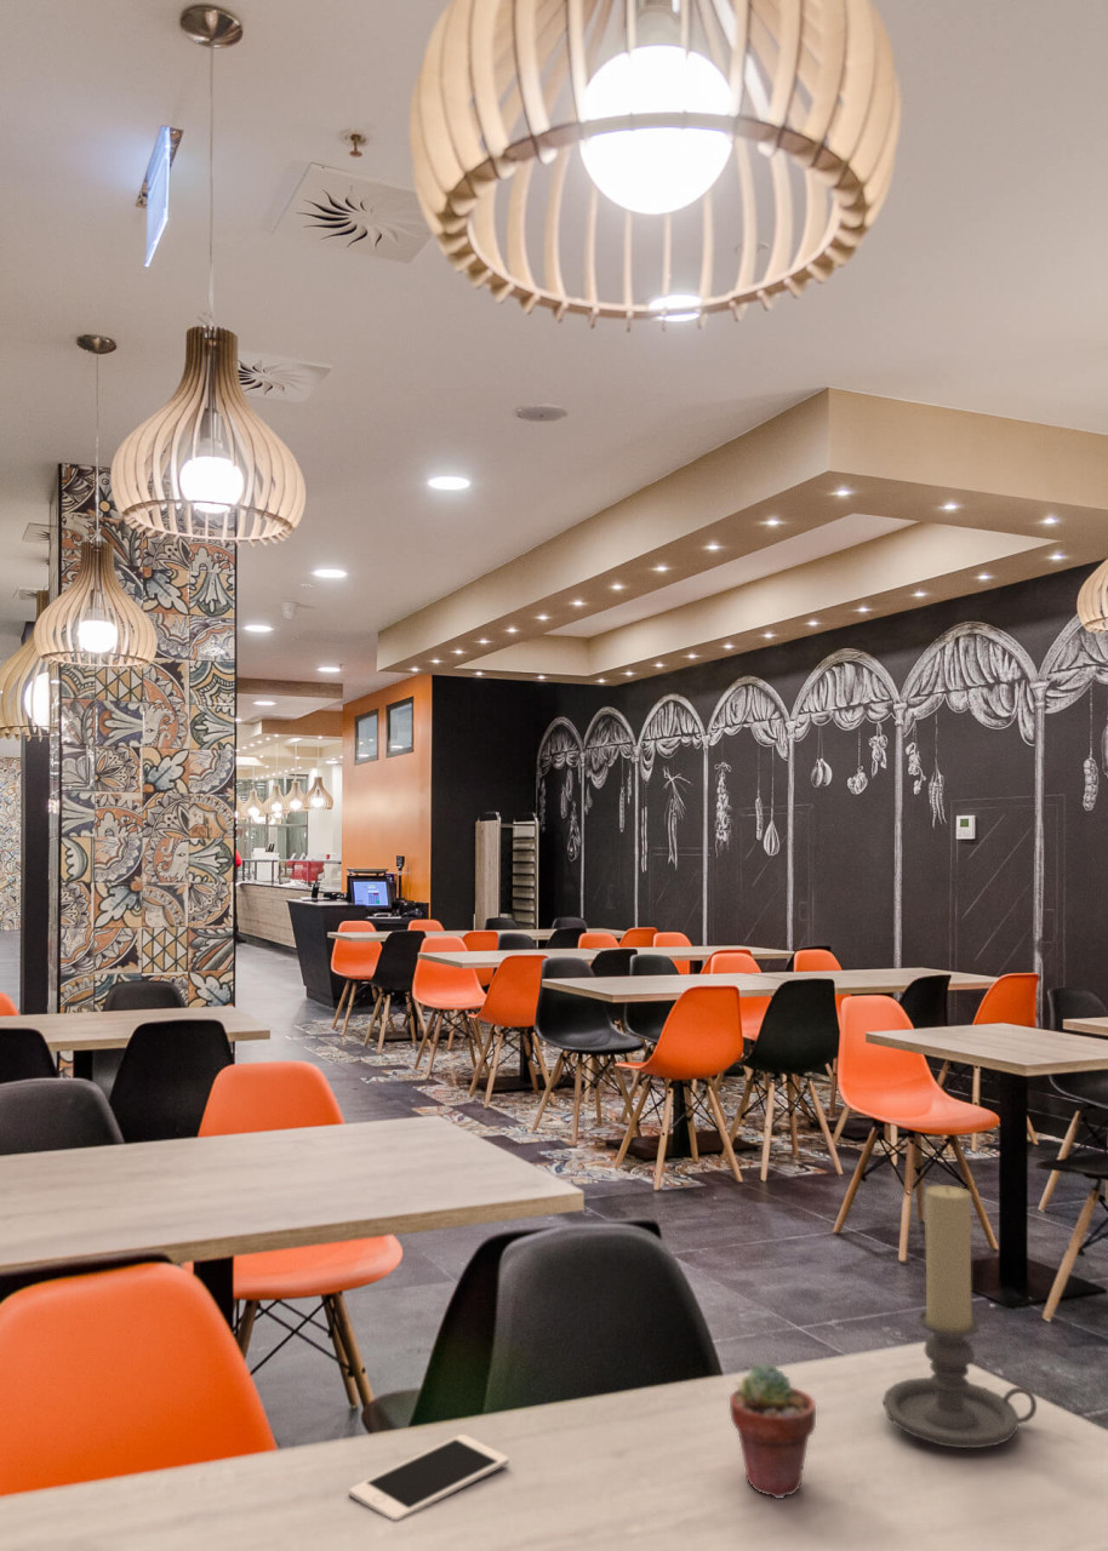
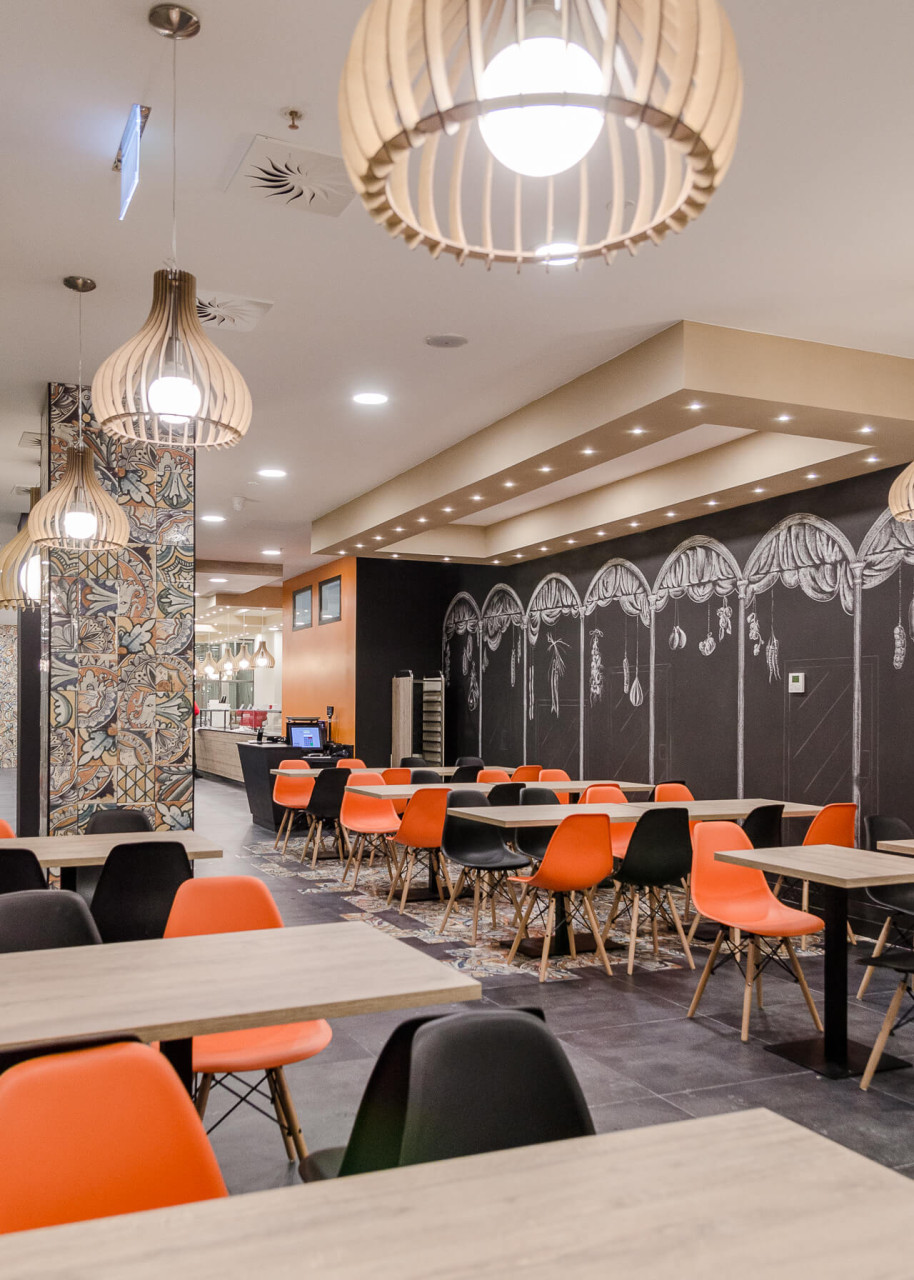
- cell phone [348,1433,510,1522]
- potted succulent [729,1362,817,1500]
- candle holder [881,1184,1038,1449]
